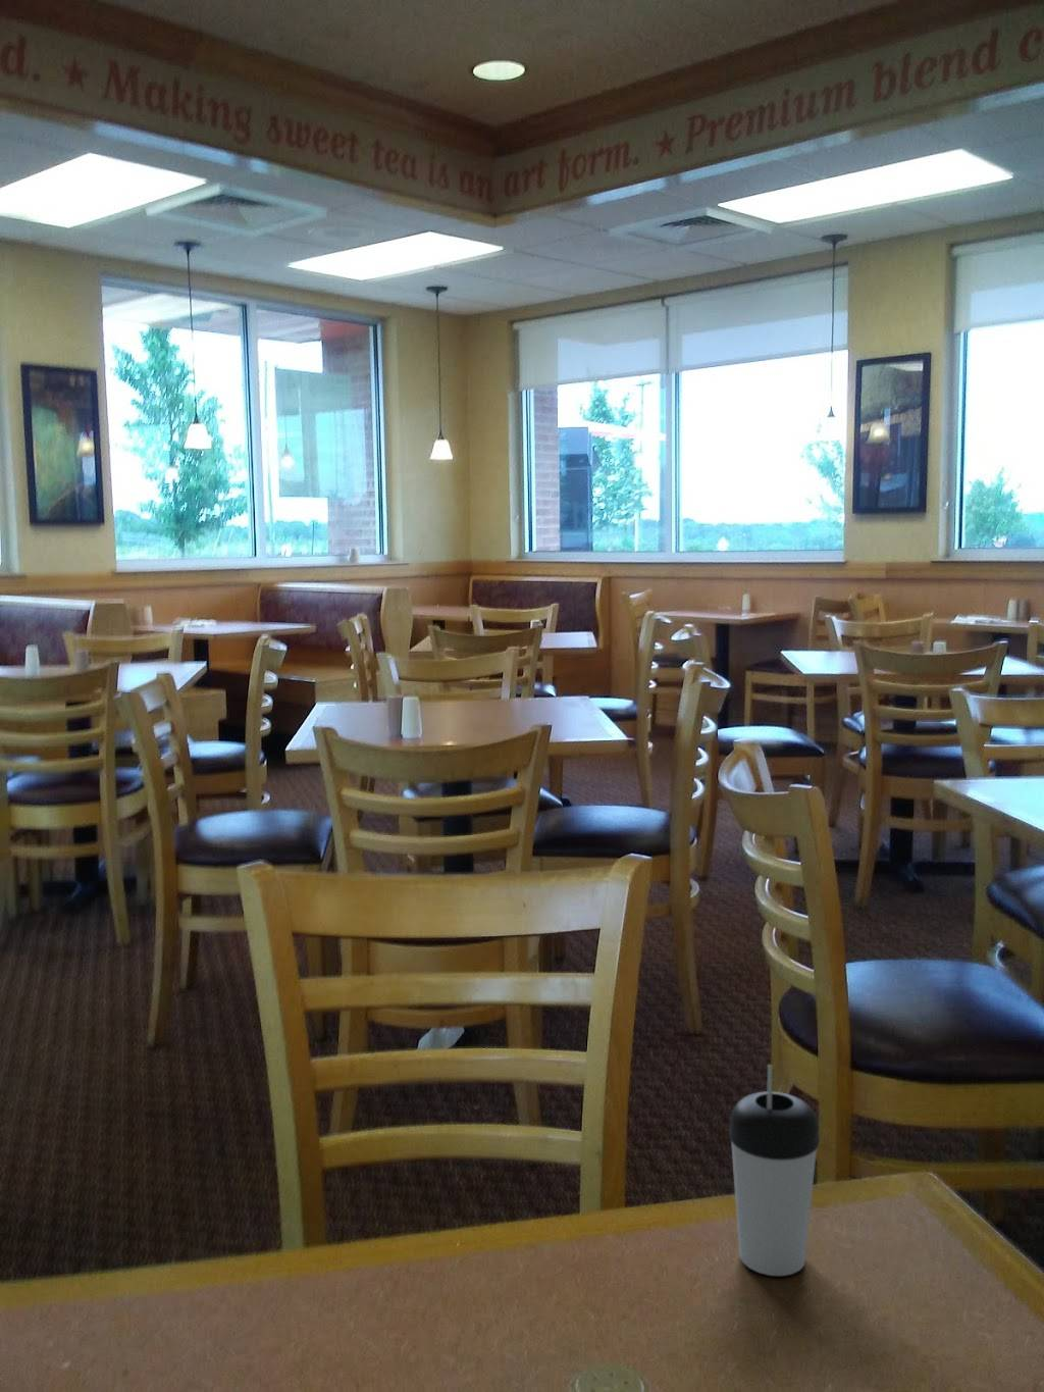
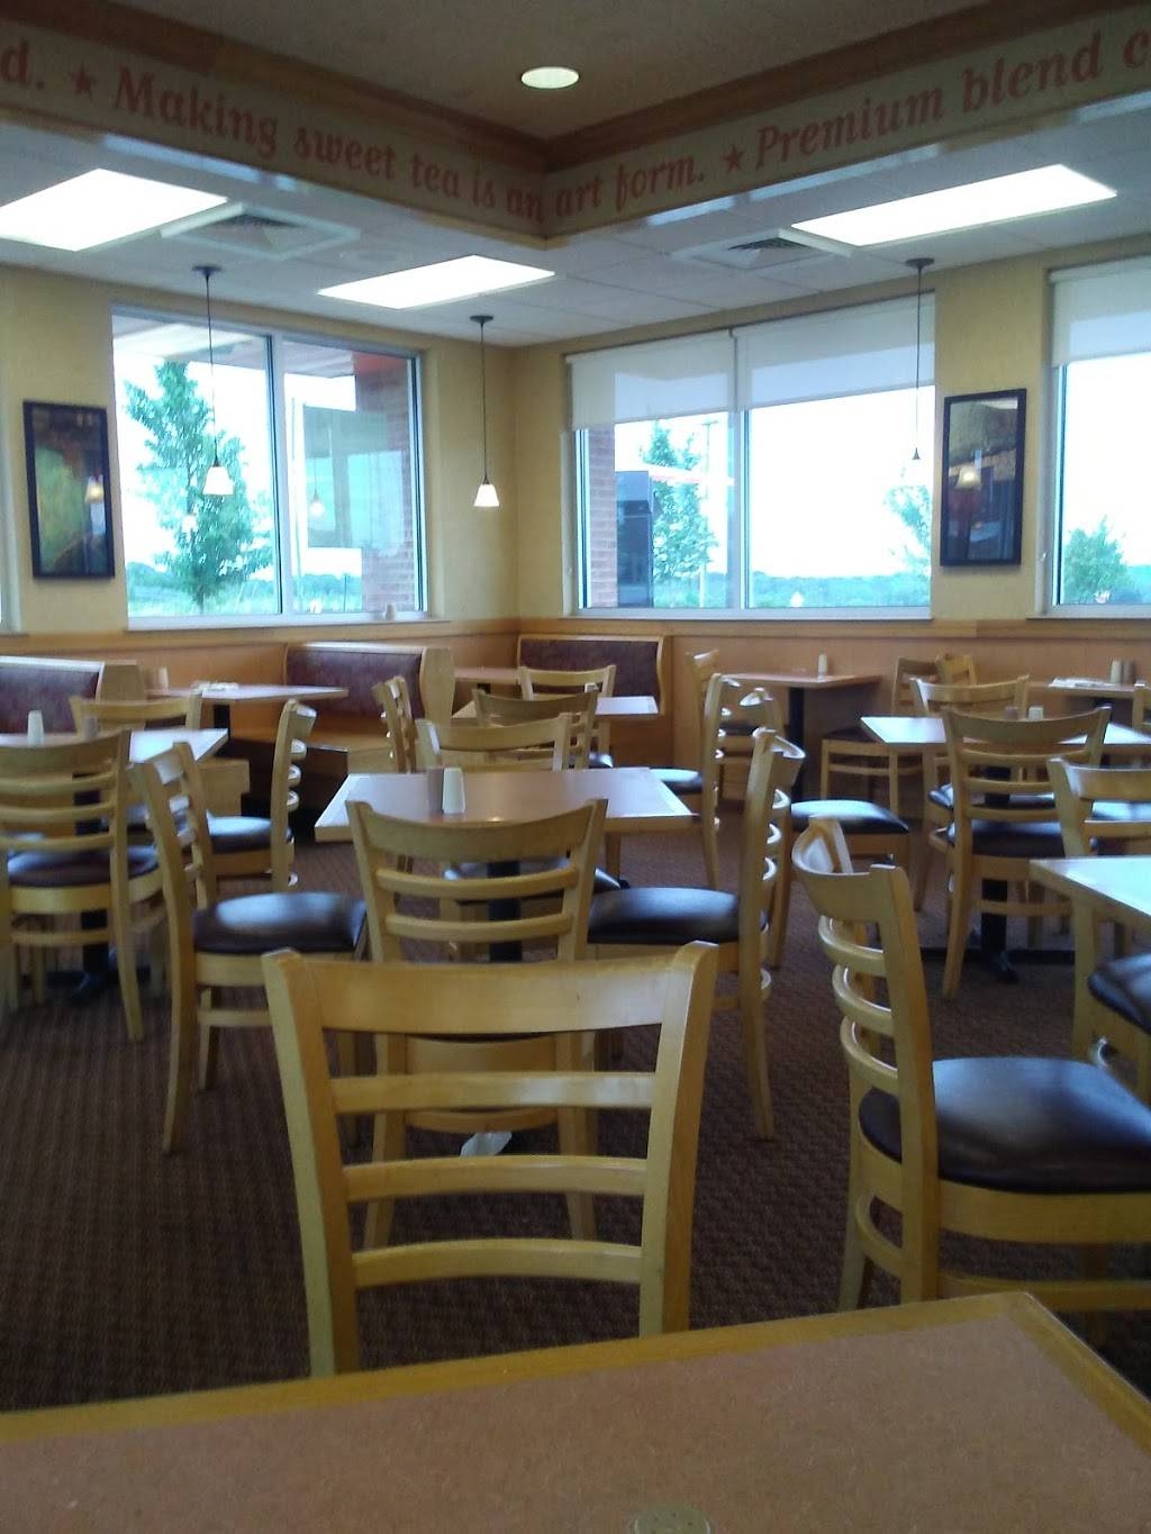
- beverage cup [728,1064,820,1277]
